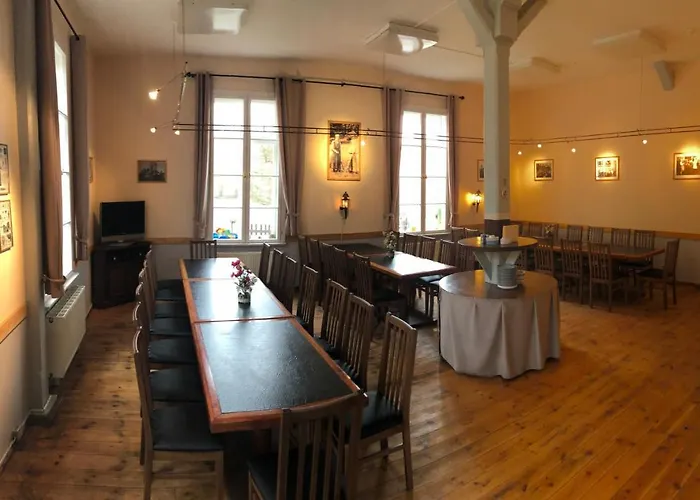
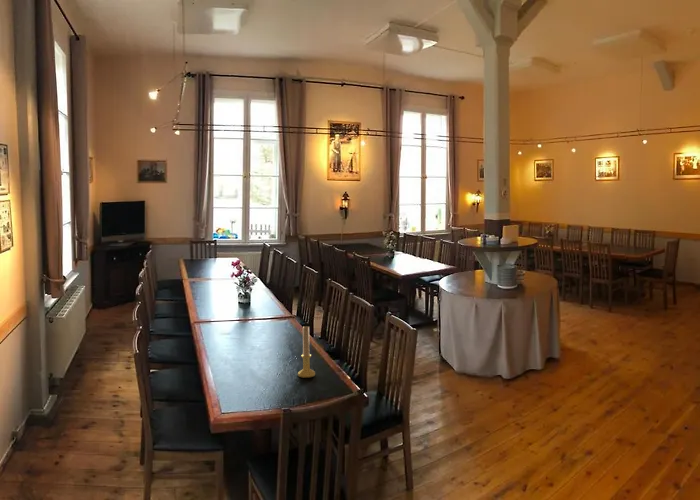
+ candle holder [297,325,316,379]
